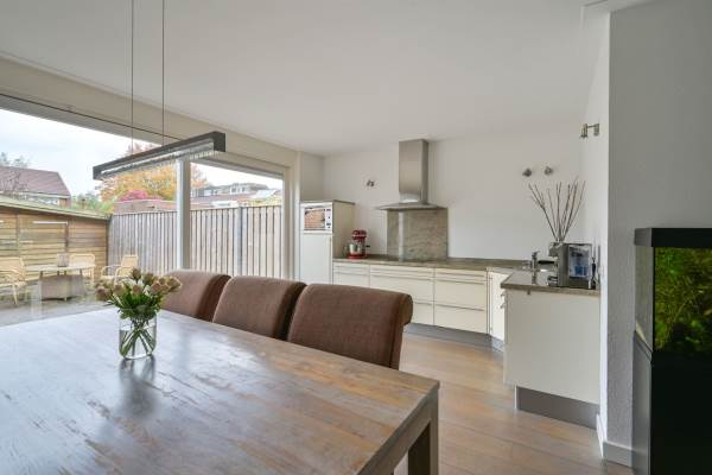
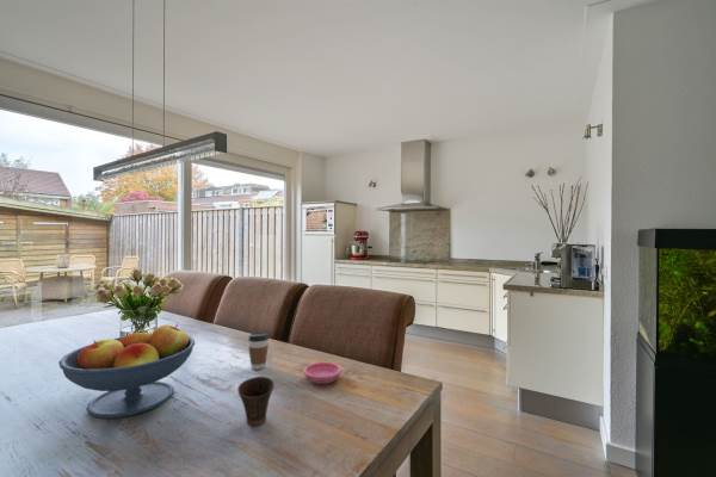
+ cup [236,376,276,427]
+ fruit bowl [57,322,196,420]
+ coffee cup [247,332,270,371]
+ saucer [303,361,342,385]
